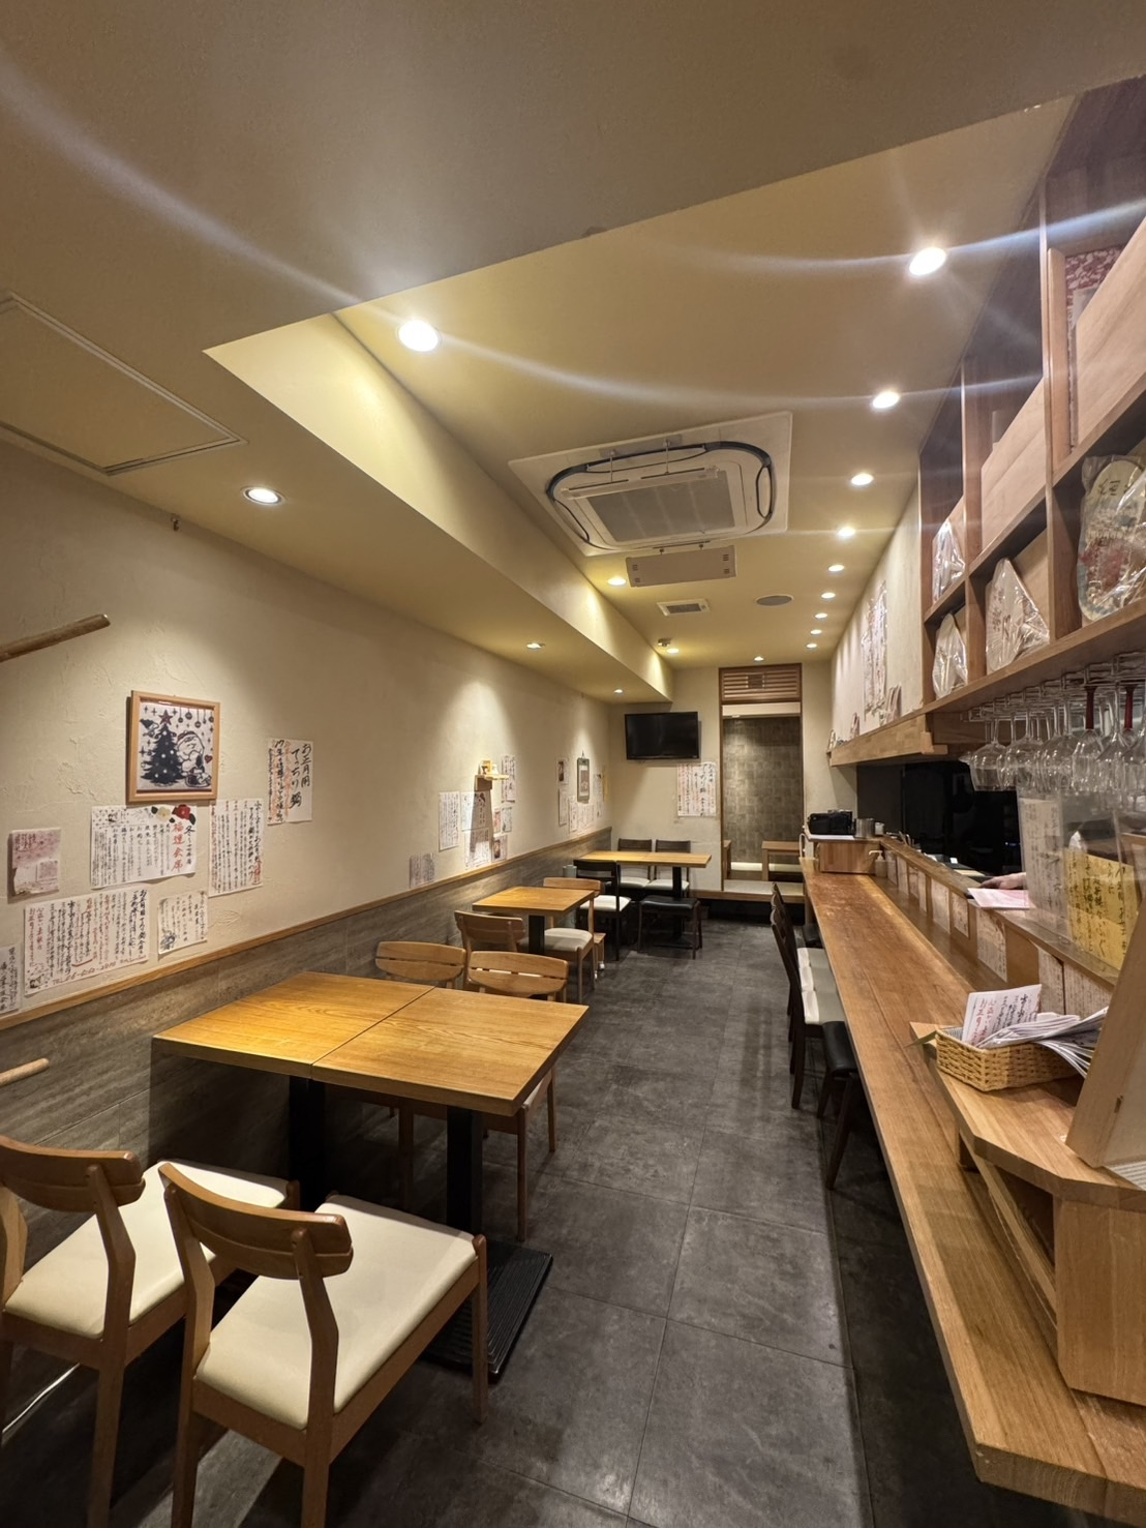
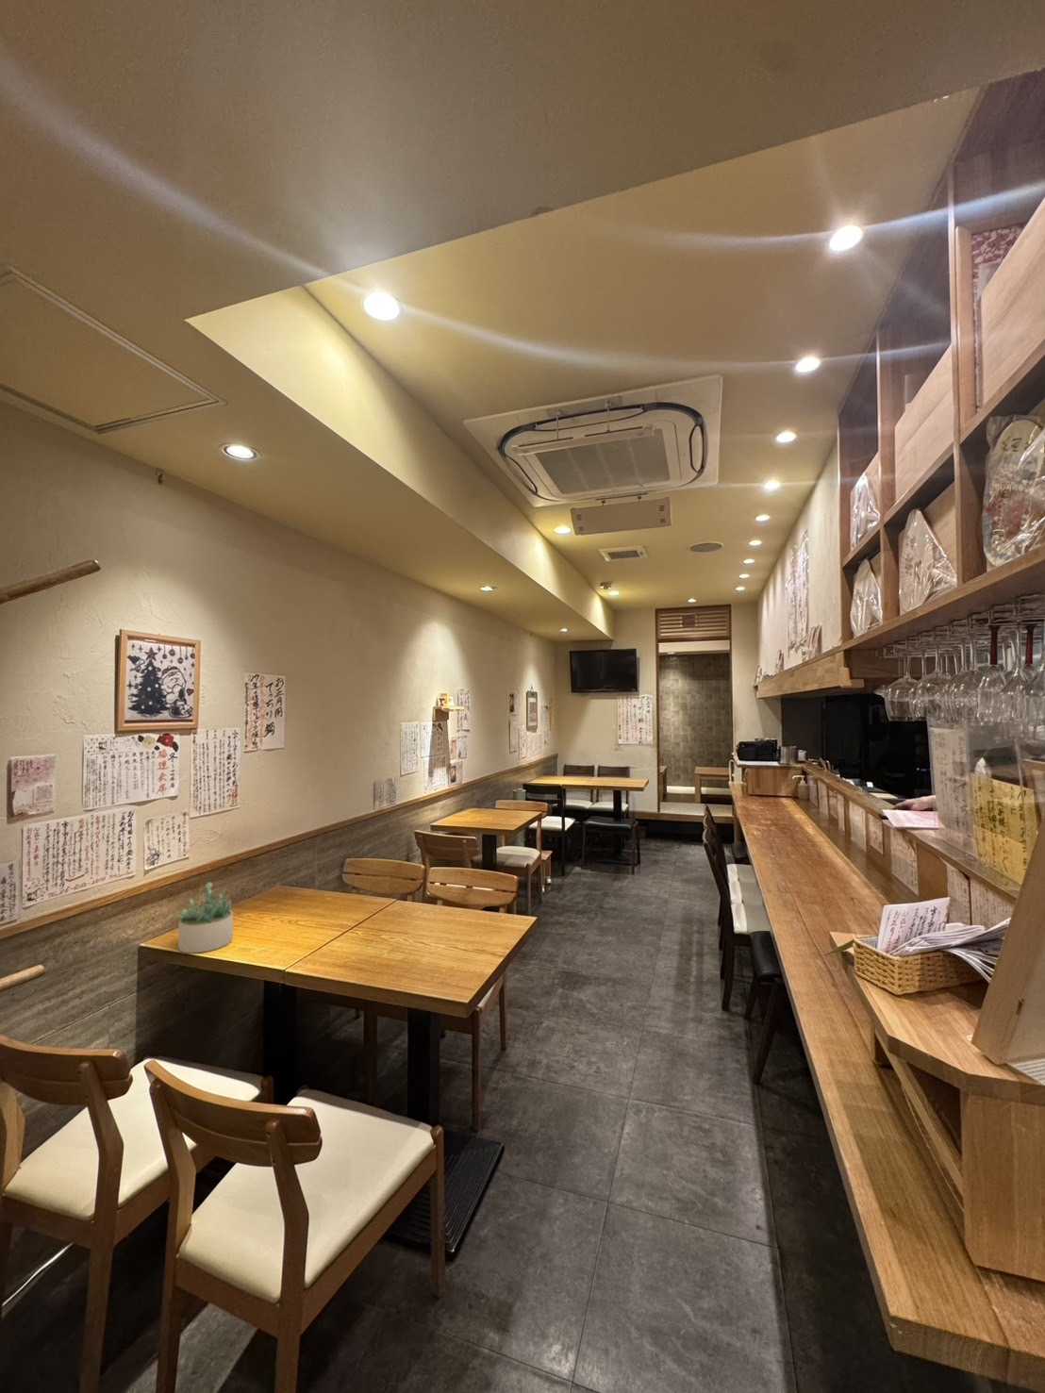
+ succulent plant [176,880,234,954]
